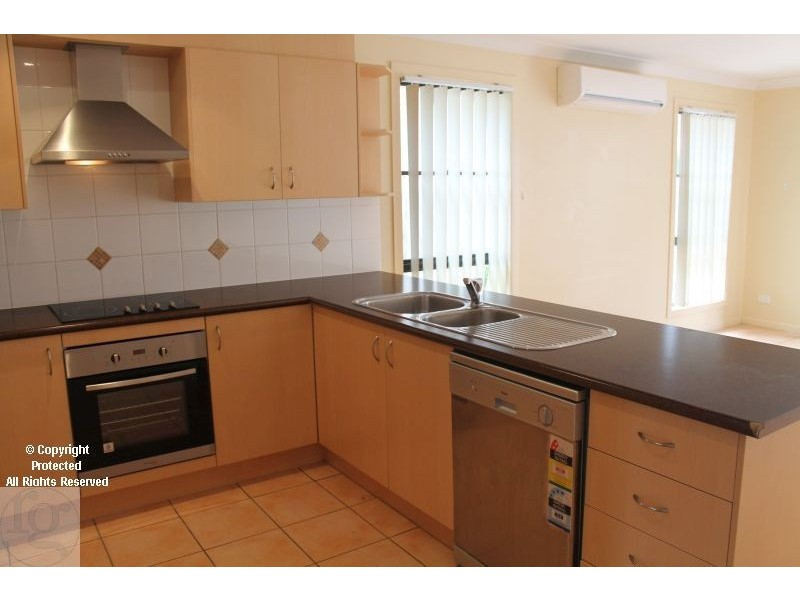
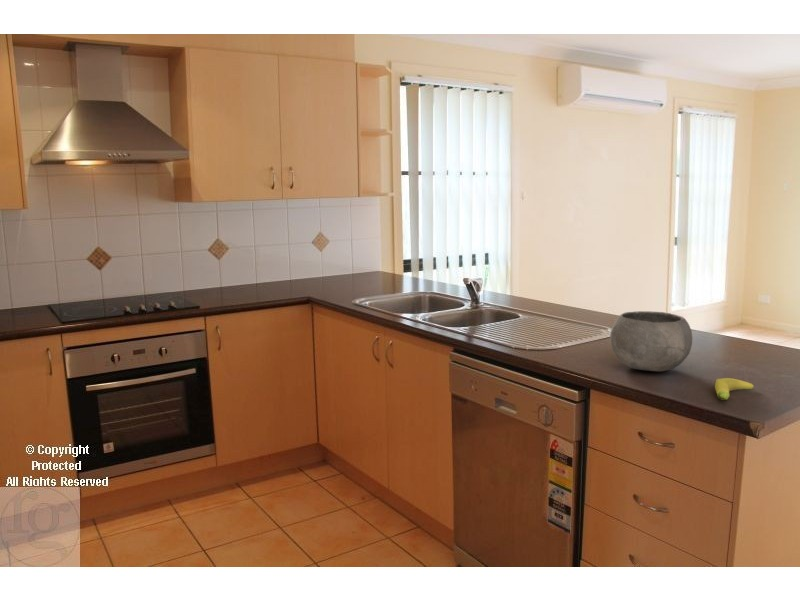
+ bowl [609,310,693,372]
+ banana [714,377,755,401]
